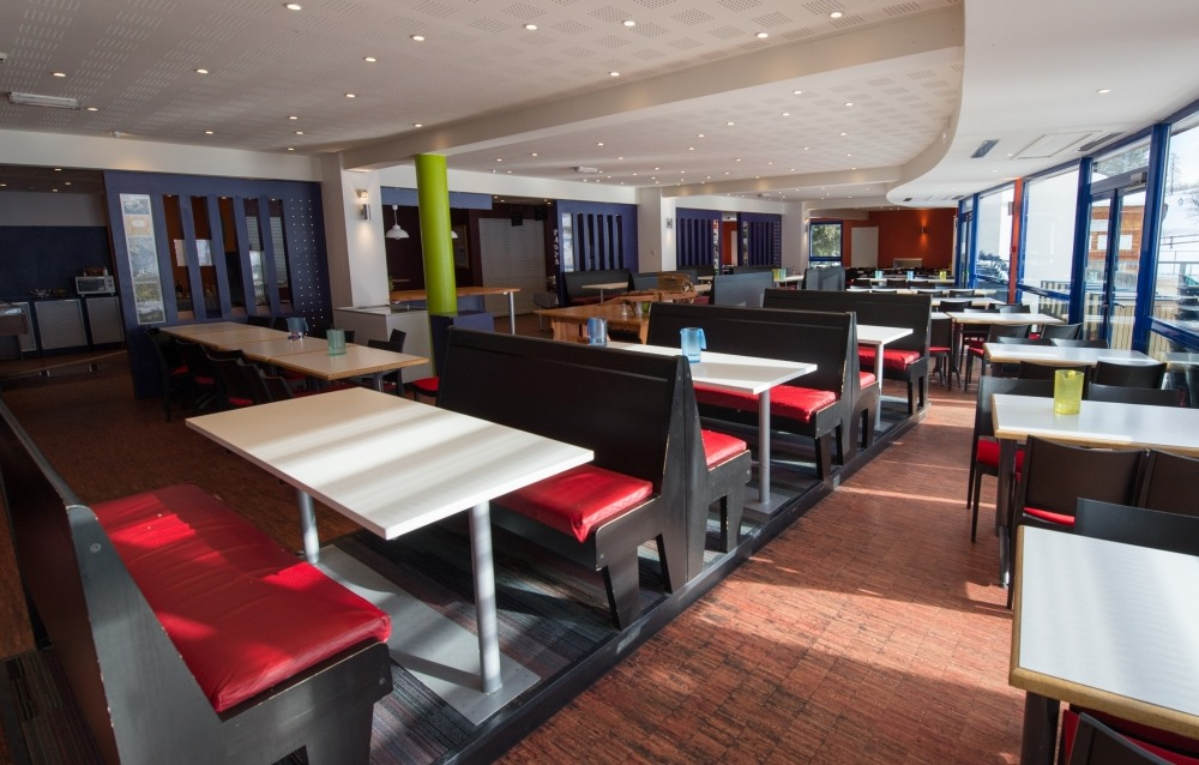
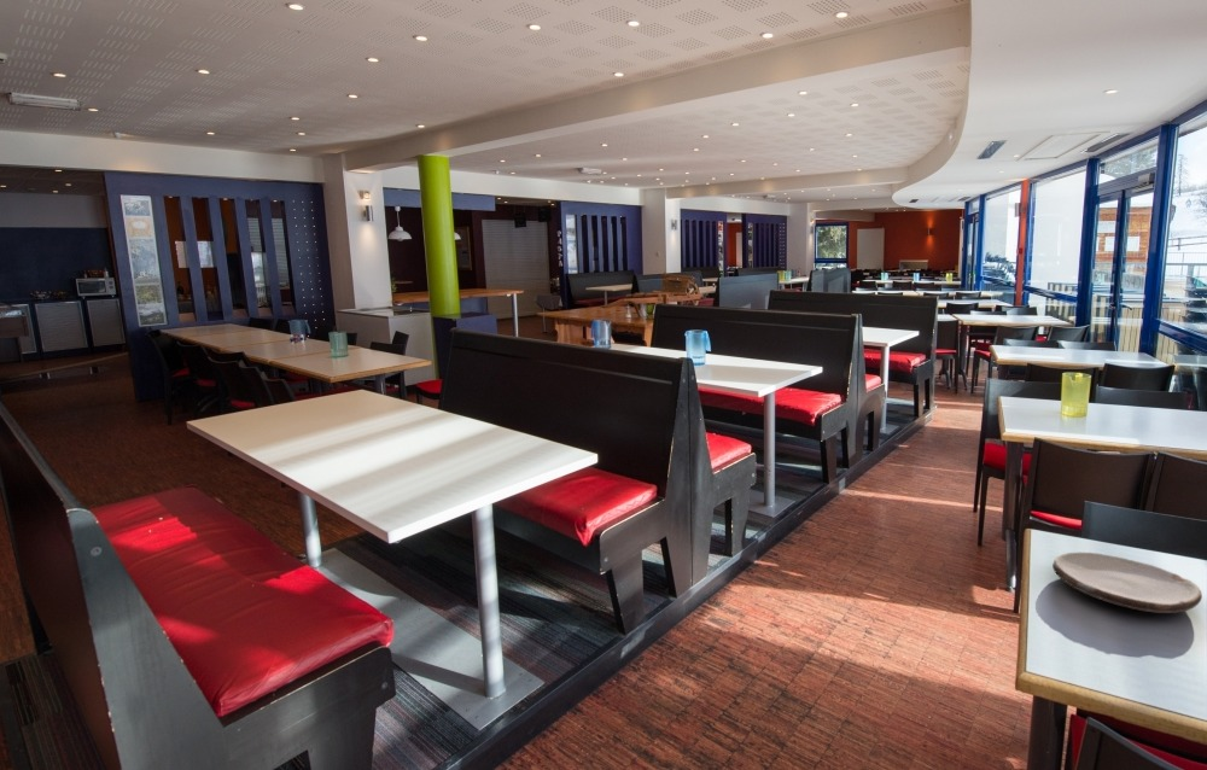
+ plate [1051,552,1203,614]
